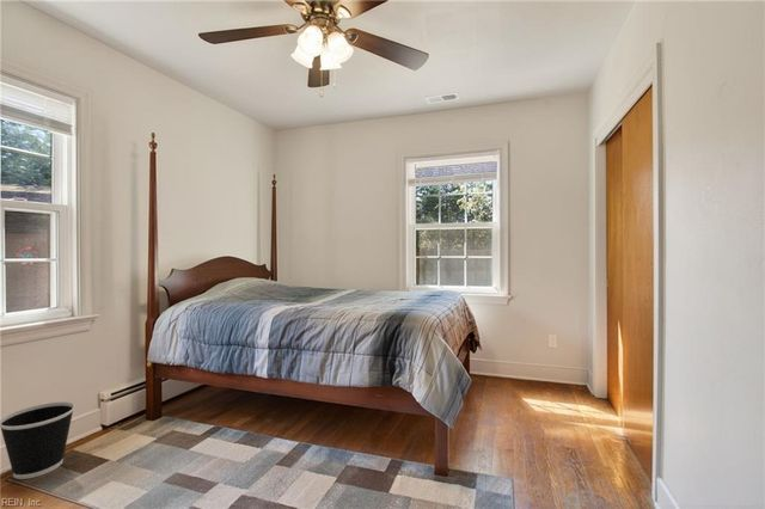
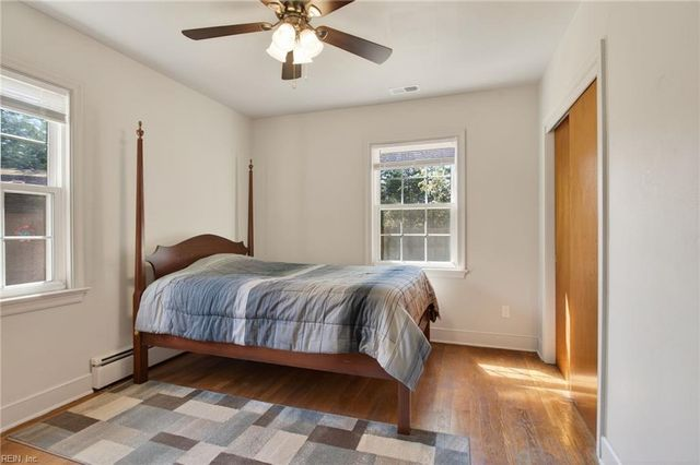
- wastebasket [0,401,76,480]
